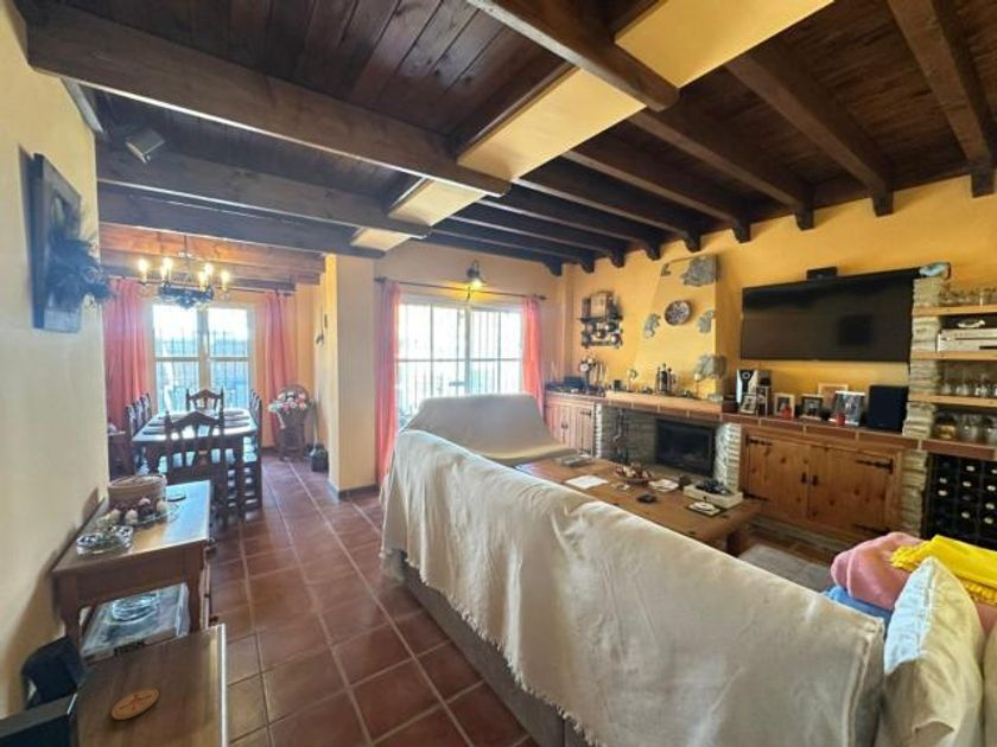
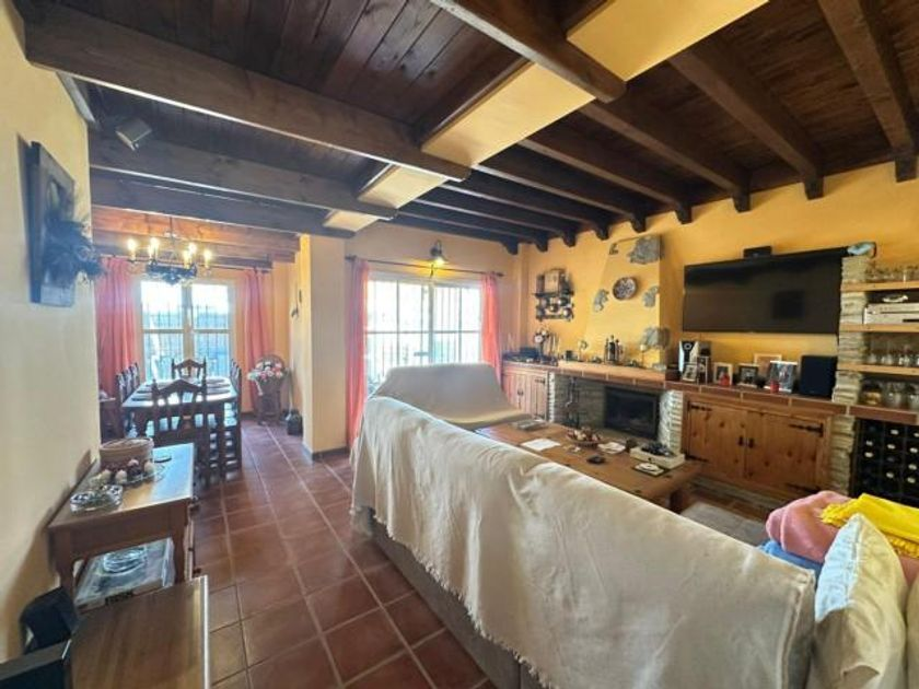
- coaster [110,687,159,721]
